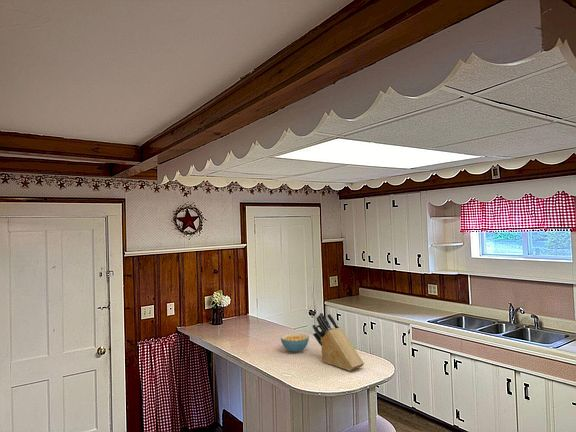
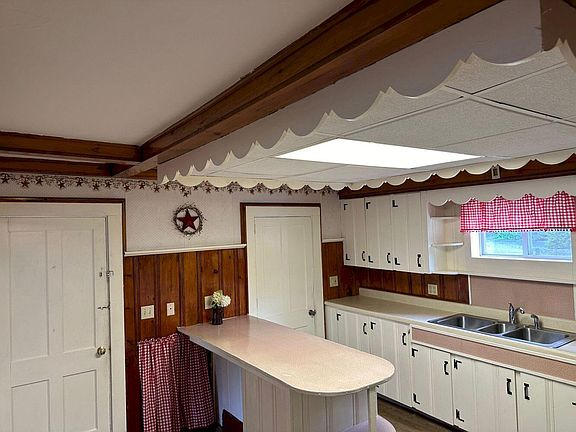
- cereal bowl [280,332,310,353]
- knife block [312,312,365,372]
